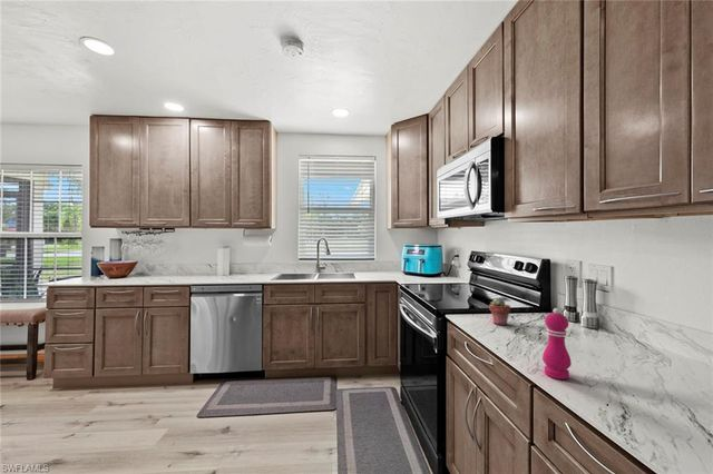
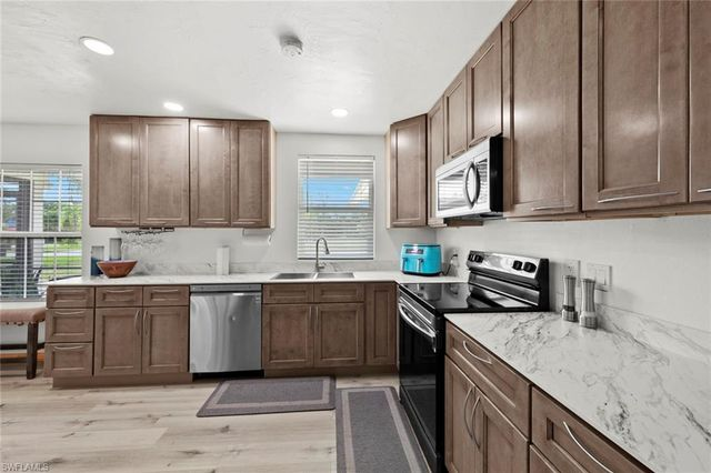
- pepper mill [541,307,573,381]
- potted succulent [488,297,511,326]
